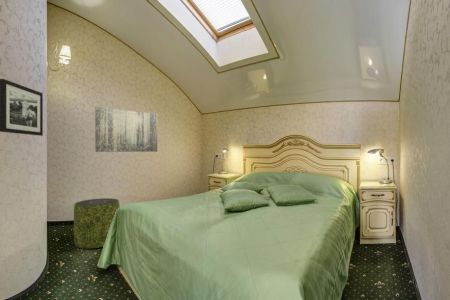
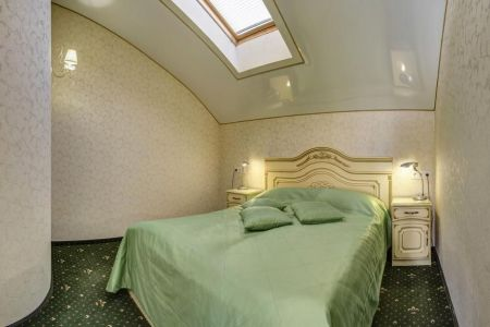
- wall art [94,106,158,153]
- picture frame [0,78,44,137]
- pouf [73,197,120,249]
